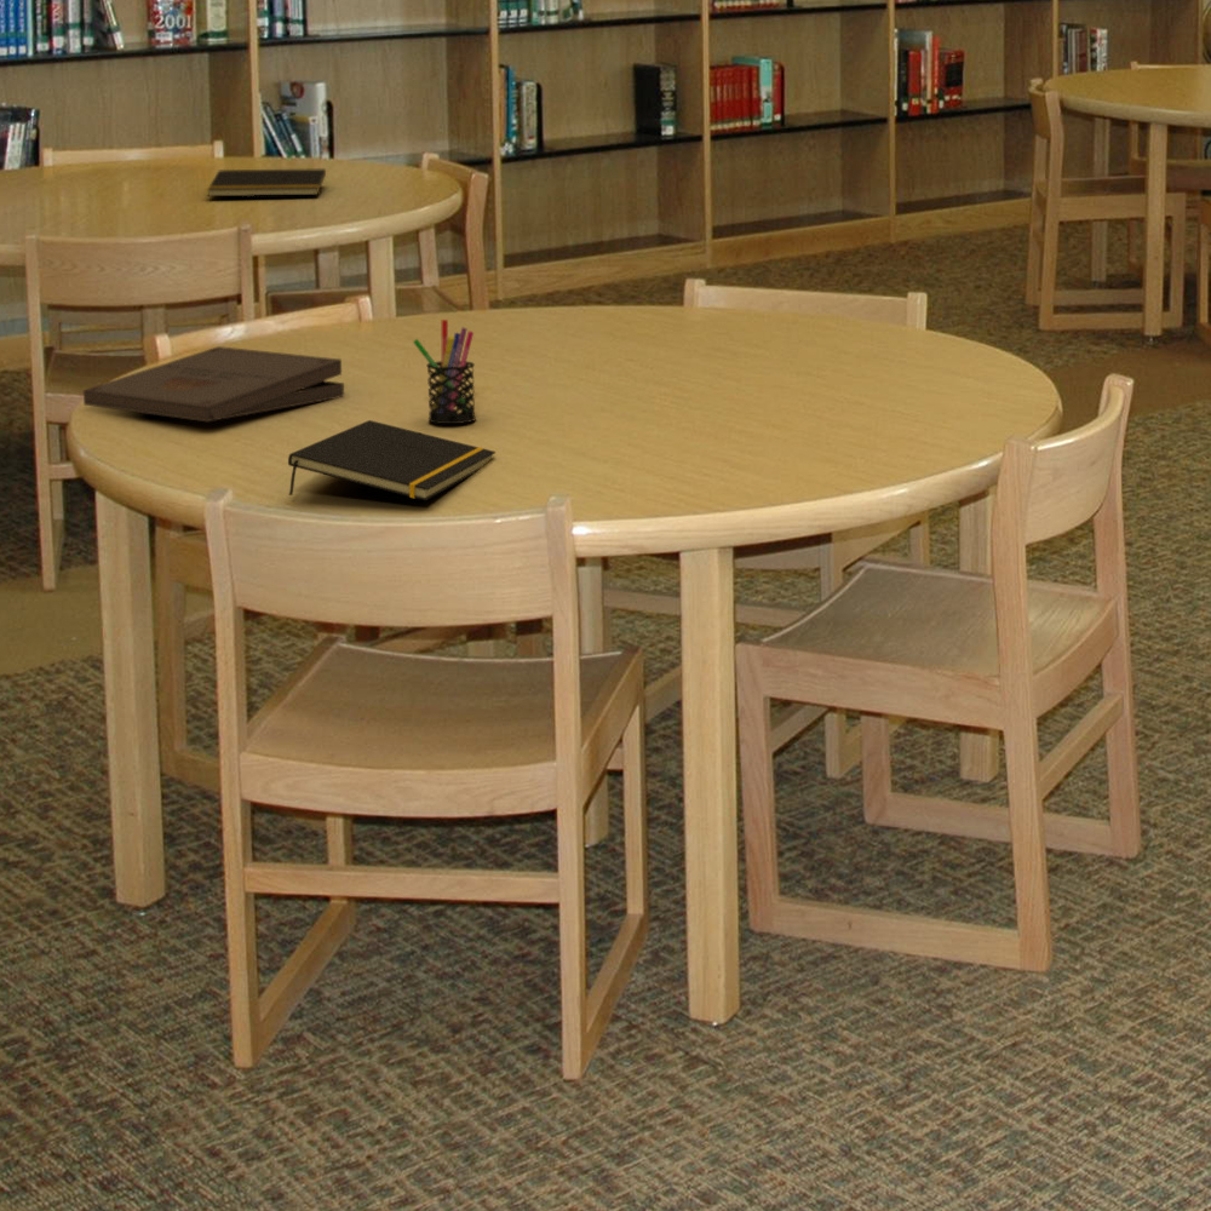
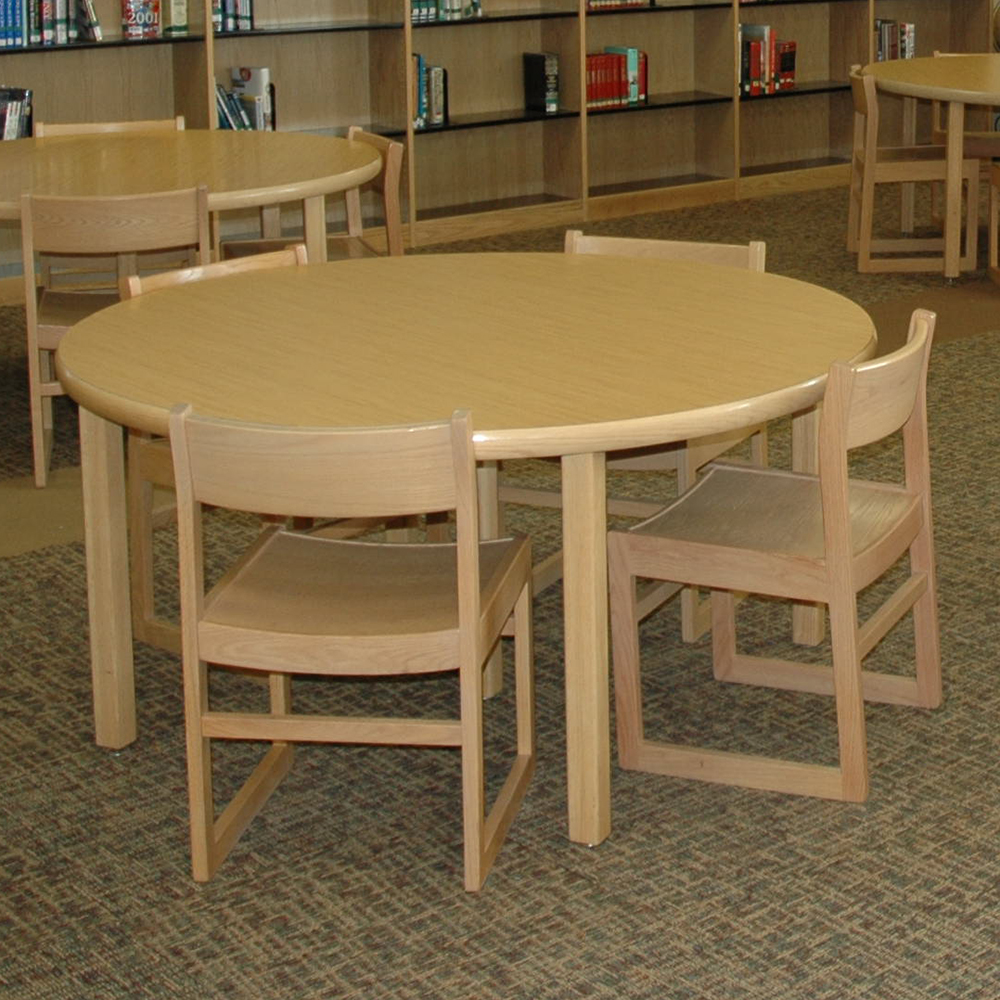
- notepad [287,419,497,501]
- pen holder [412,318,477,425]
- notepad [206,167,327,197]
- pizza box [82,345,345,423]
